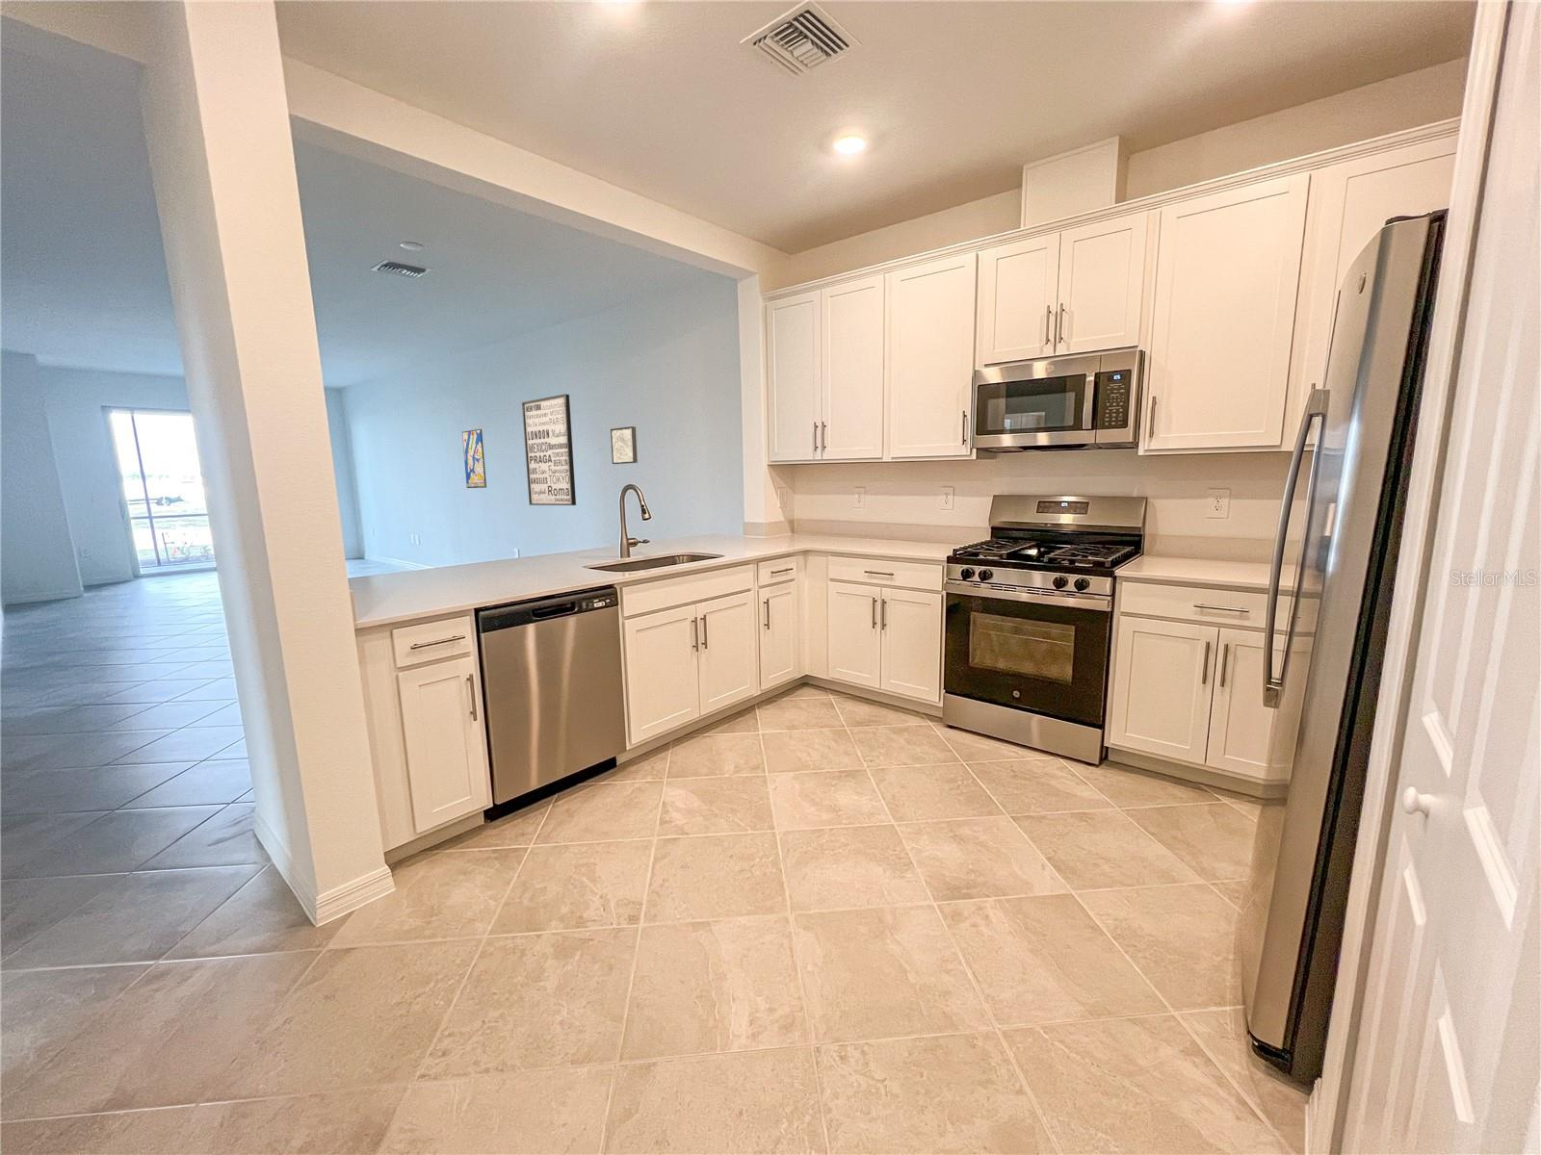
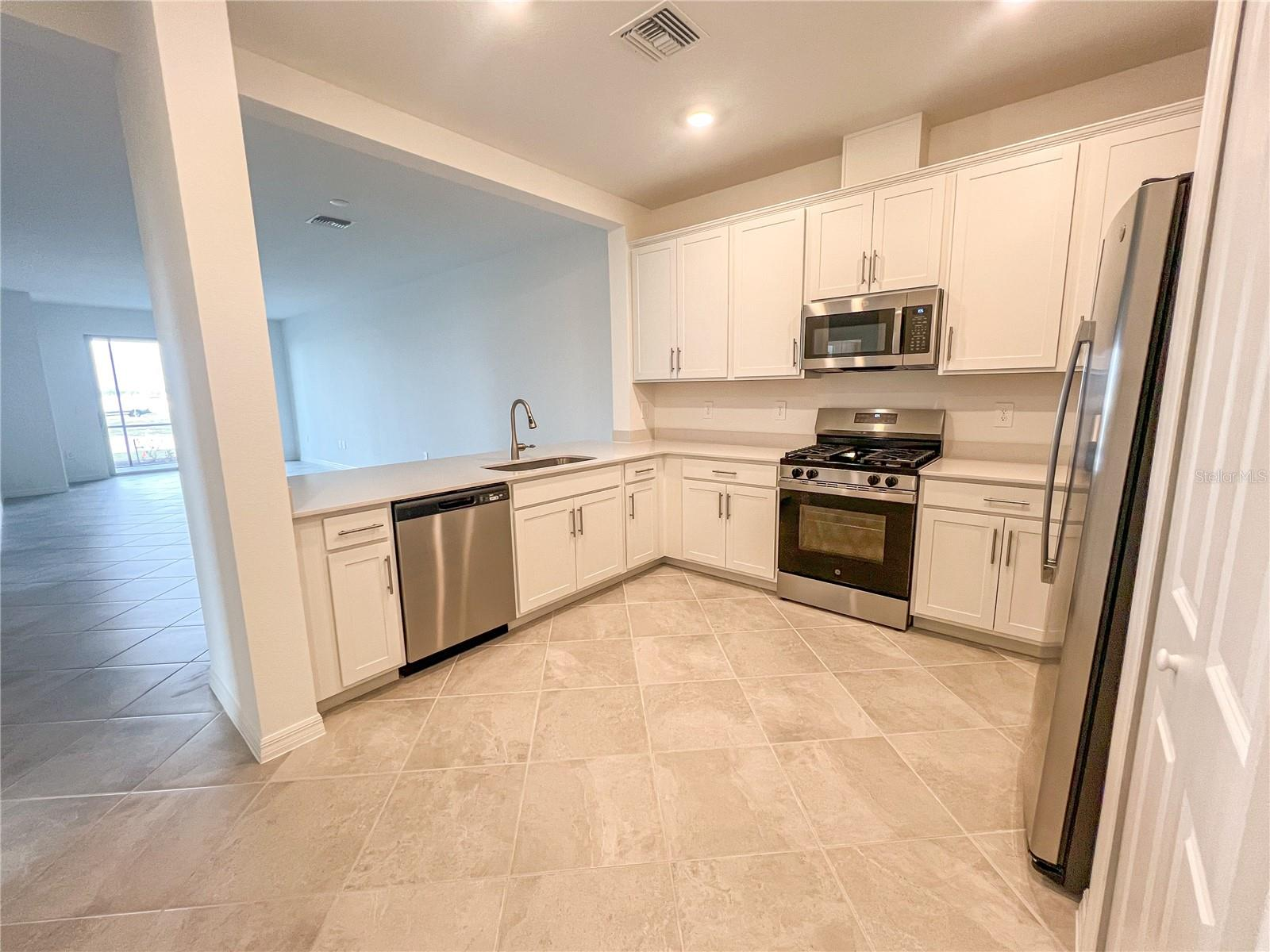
- wall art [461,428,488,489]
- wall art [609,426,638,465]
- wall art [521,393,576,506]
